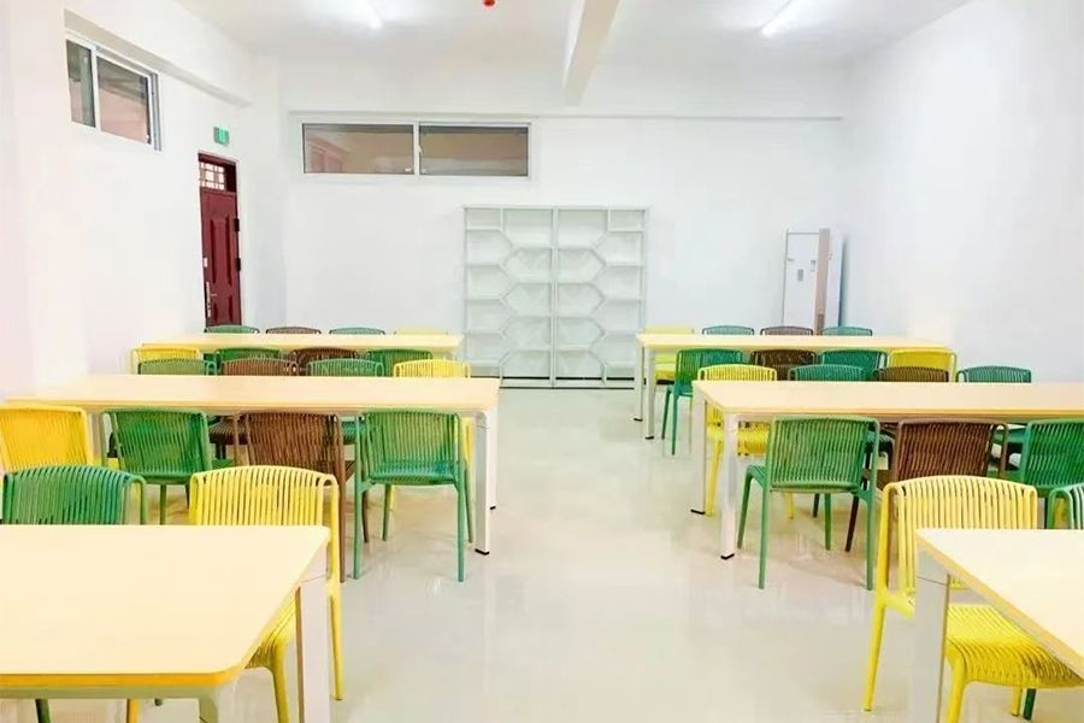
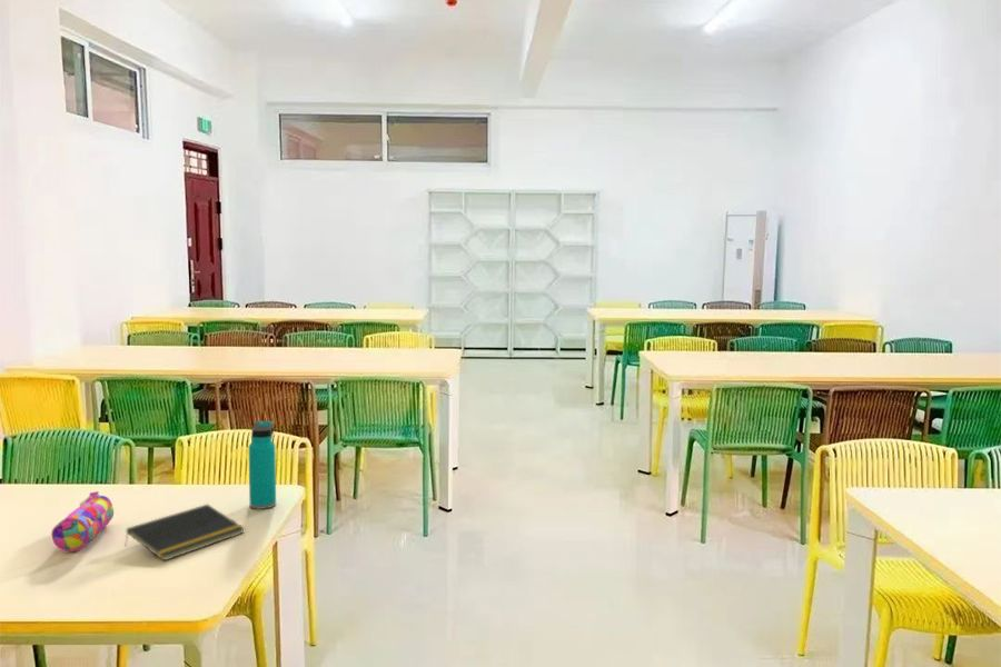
+ water bottle [248,420,277,510]
+ pencil case [50,490,115,552]
+ notepad [123,504,246,561]
